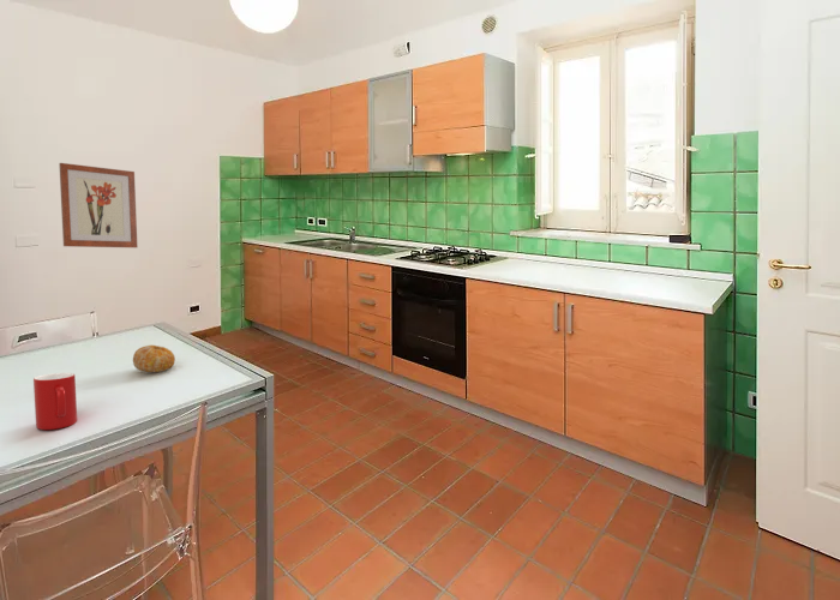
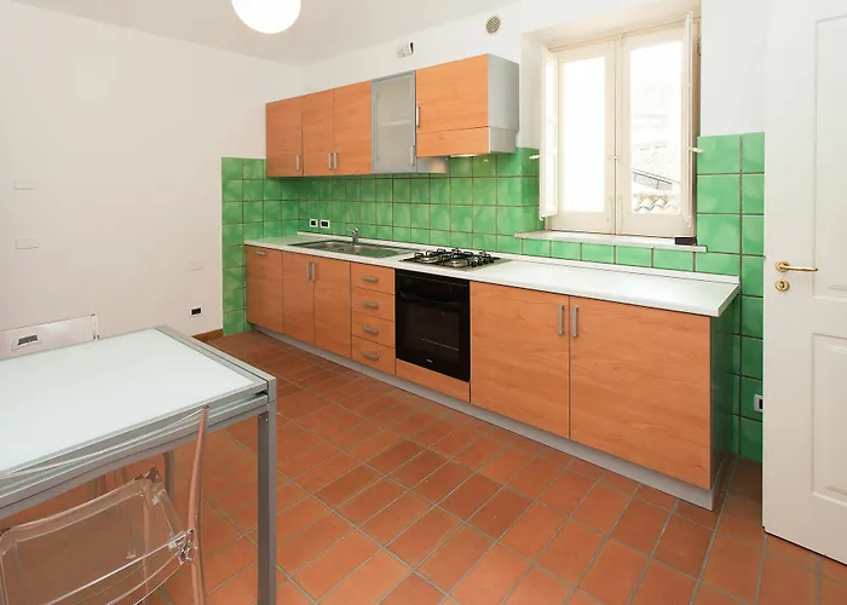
- cup [32,372,78,431]
- wall art [58,162,138,248]
- fruit [132,344,176,373]
